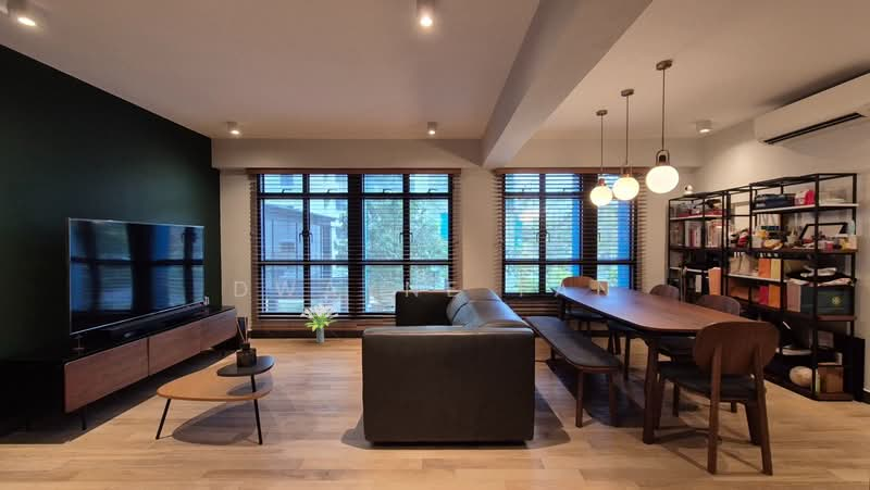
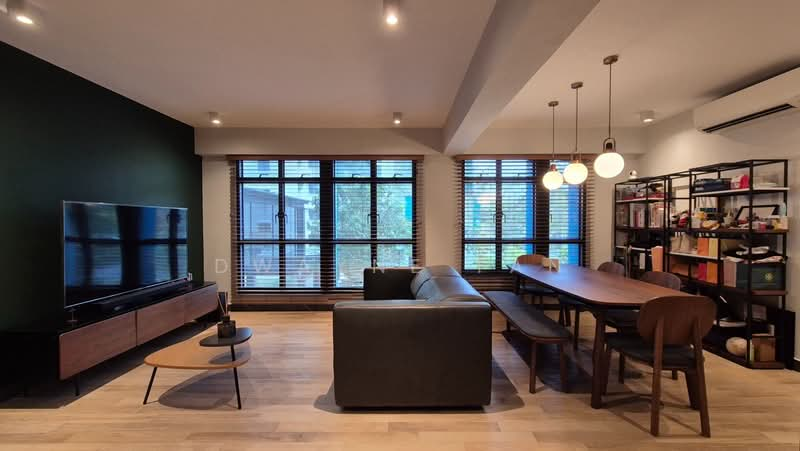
- potted plant [299,303,339,344]
